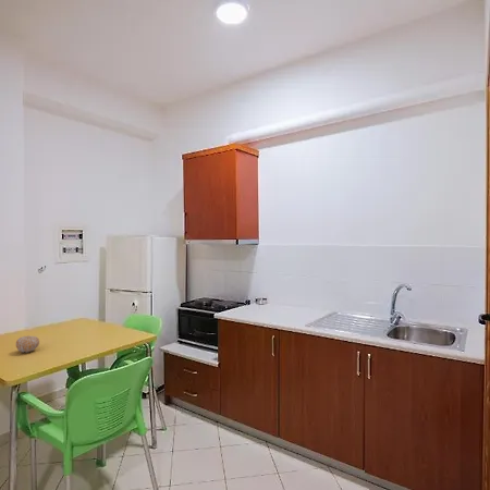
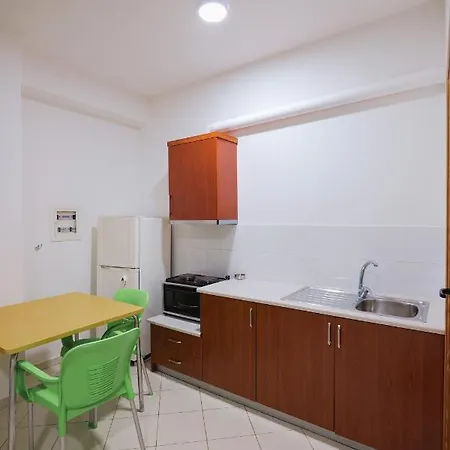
- fruit [15,334,40,354]
